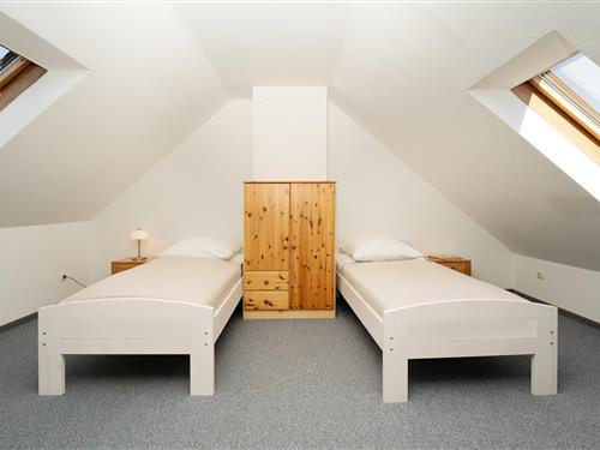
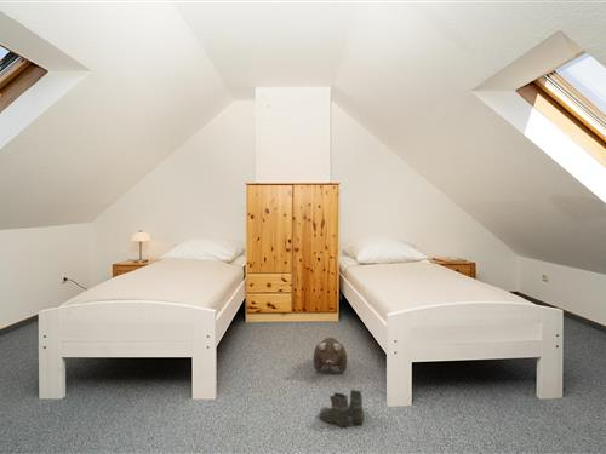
+ boots [318,389,371,427]
+ plush toy [313,337,348,373]
